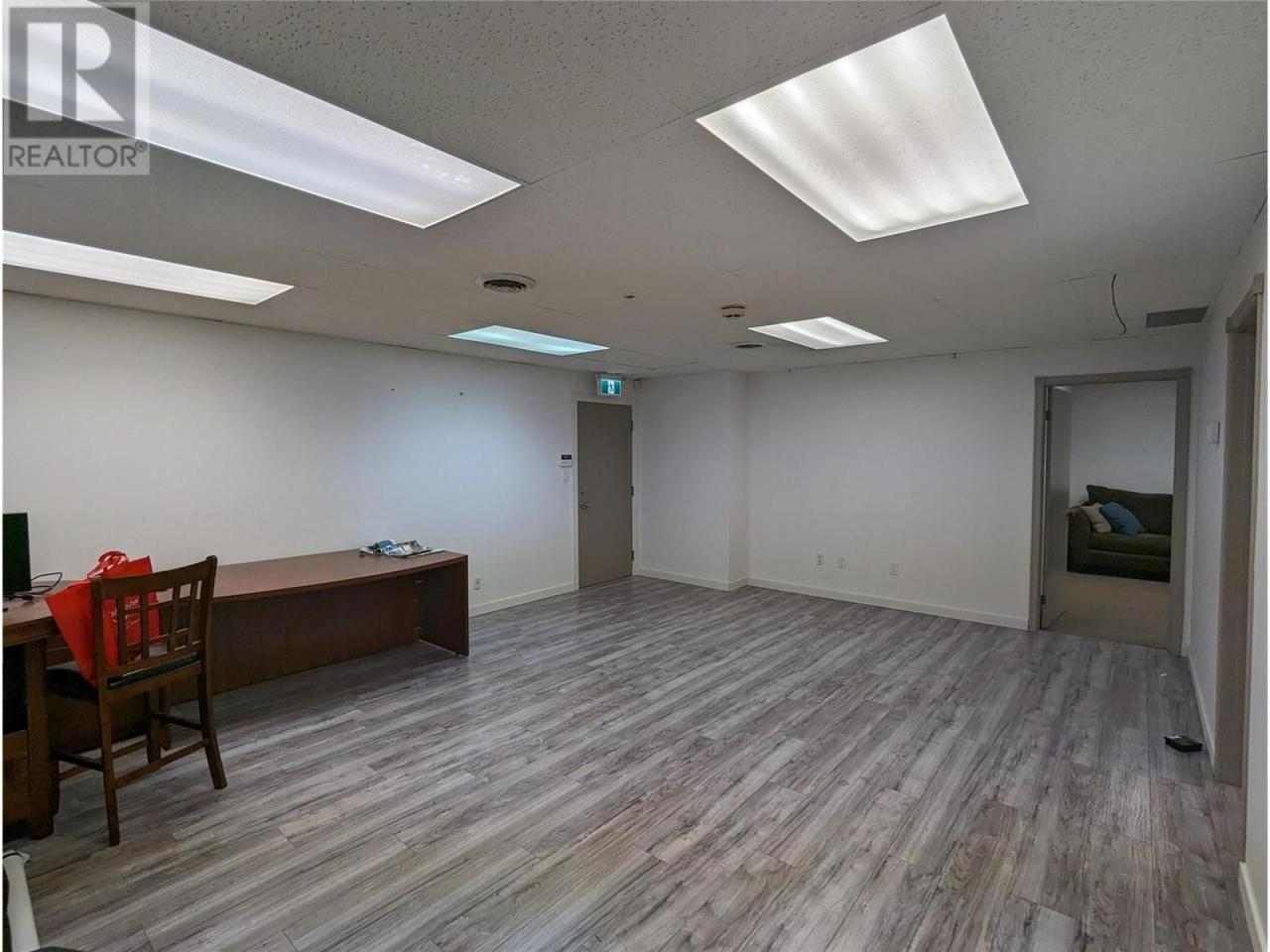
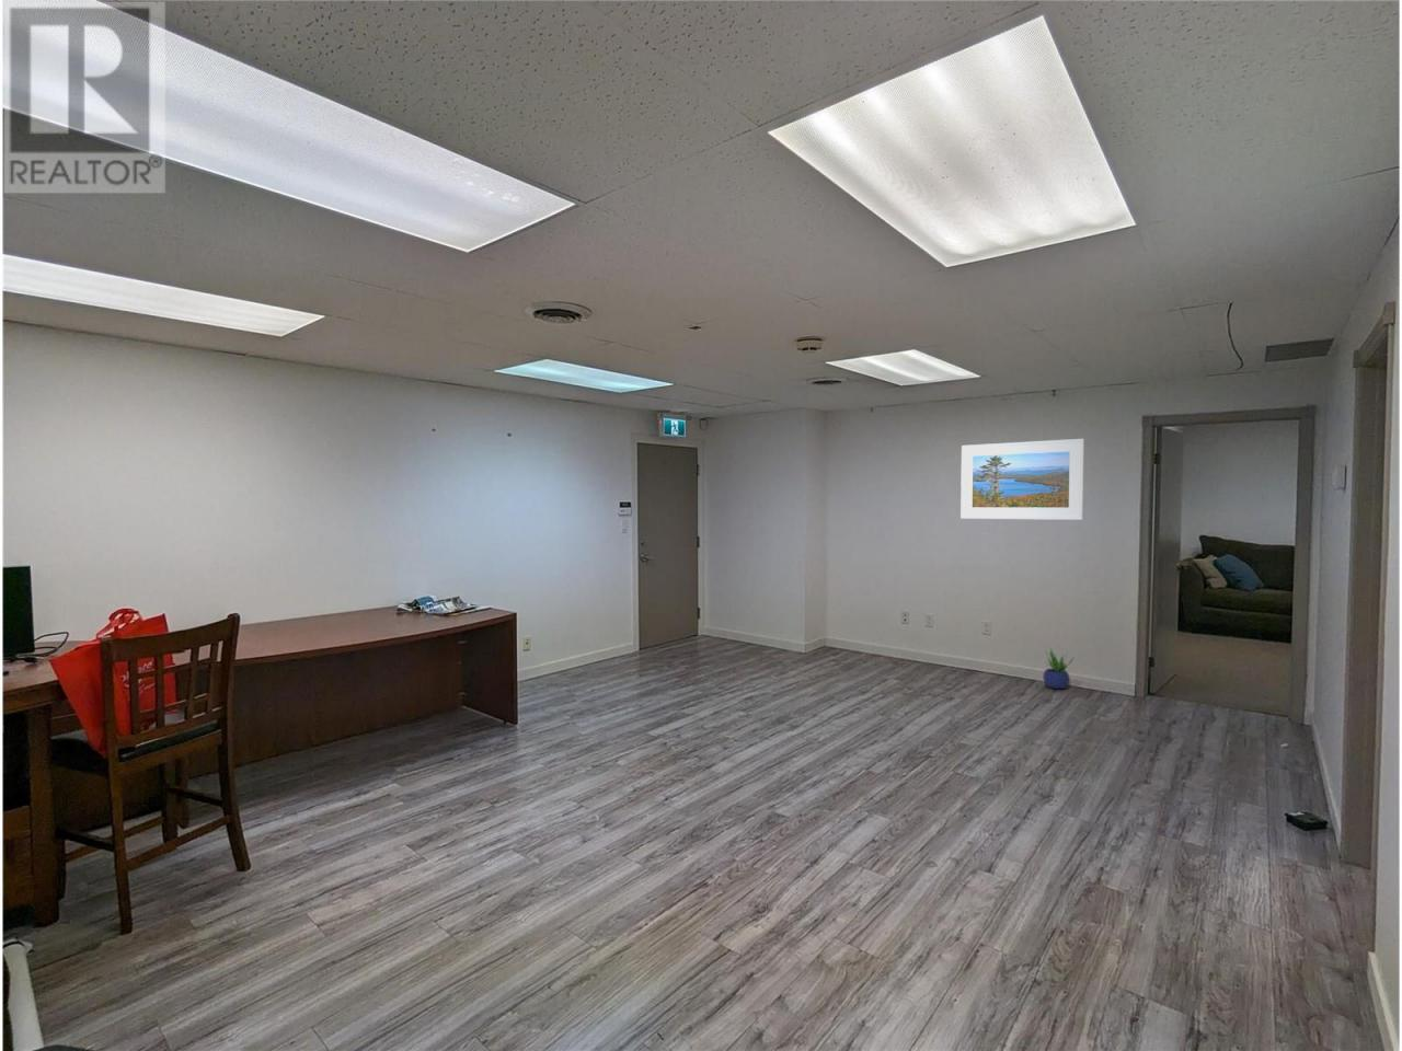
+ potted plant [1042,648,1076,690]
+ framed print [959,438,1085,521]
